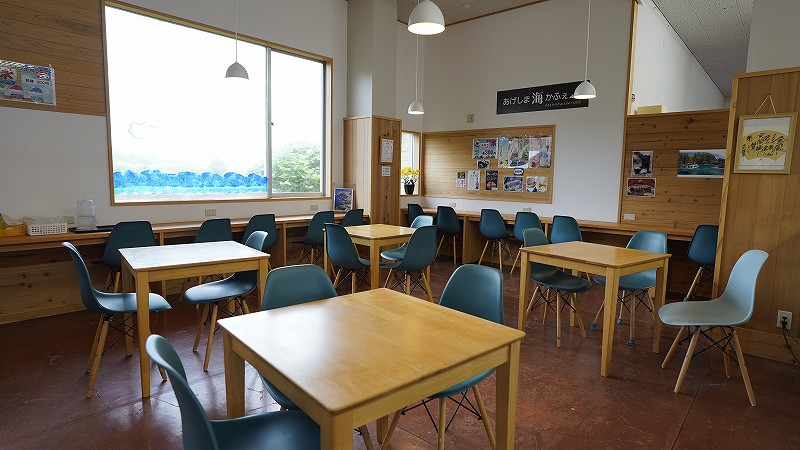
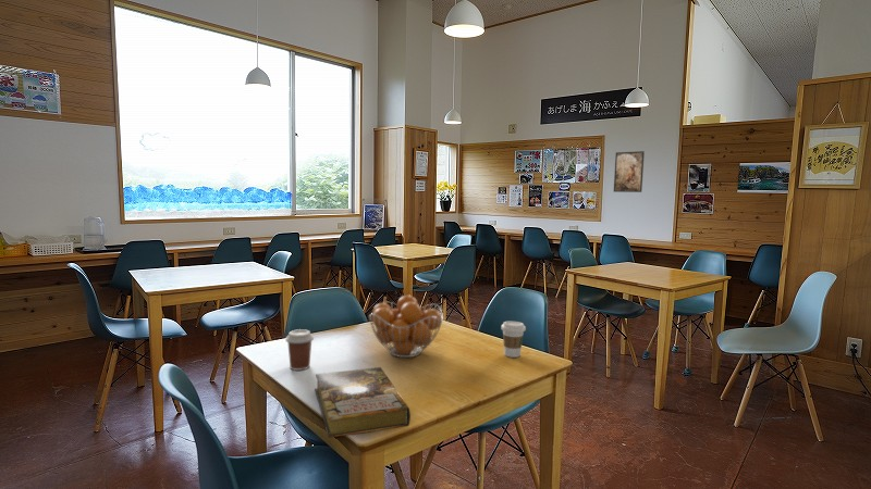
+ book [314,366,412,439]
+ coffee cup [500,321,527,359]
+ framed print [613,150,646,193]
+ coffee cup [284,328,315,372]
+ fruit basket [368,294,444,359]
